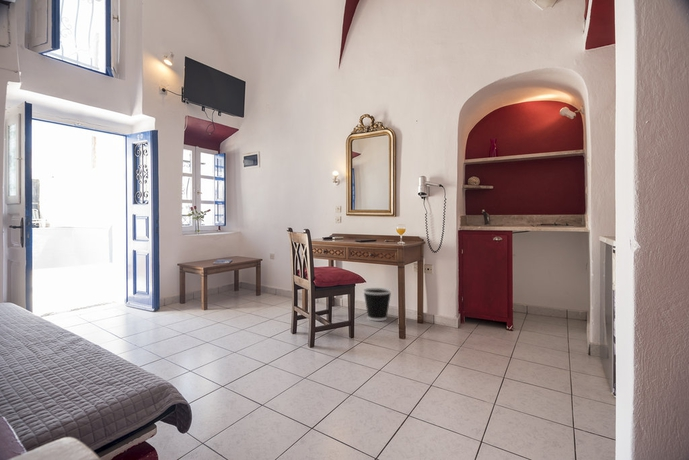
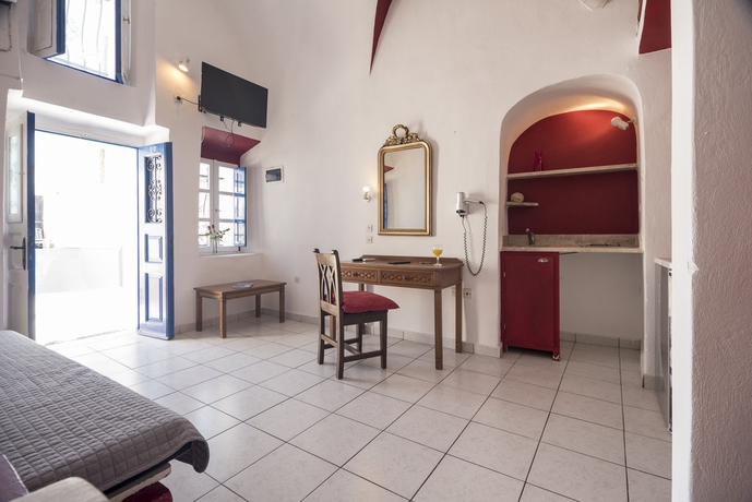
- wastebasket [362,287,393,322]
